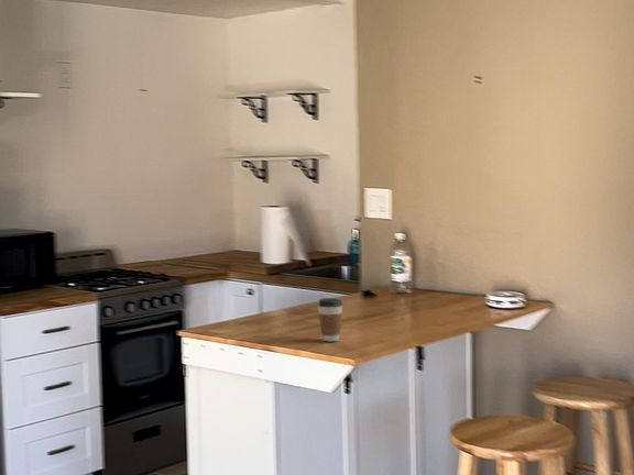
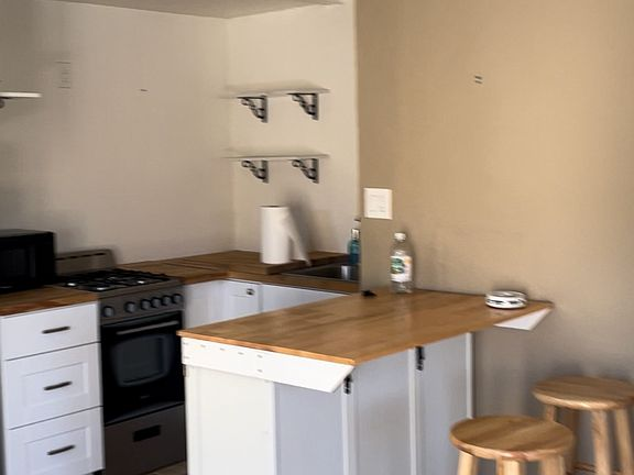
- coffee cup [317,297,343,343]
